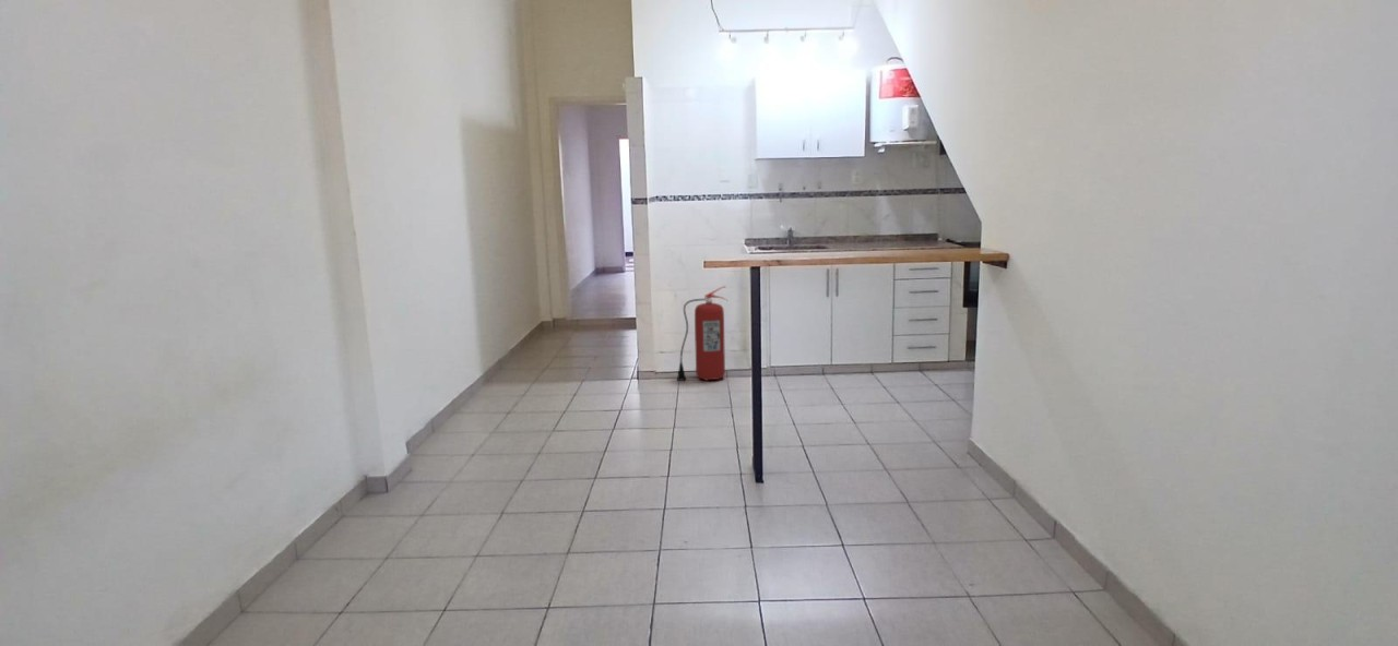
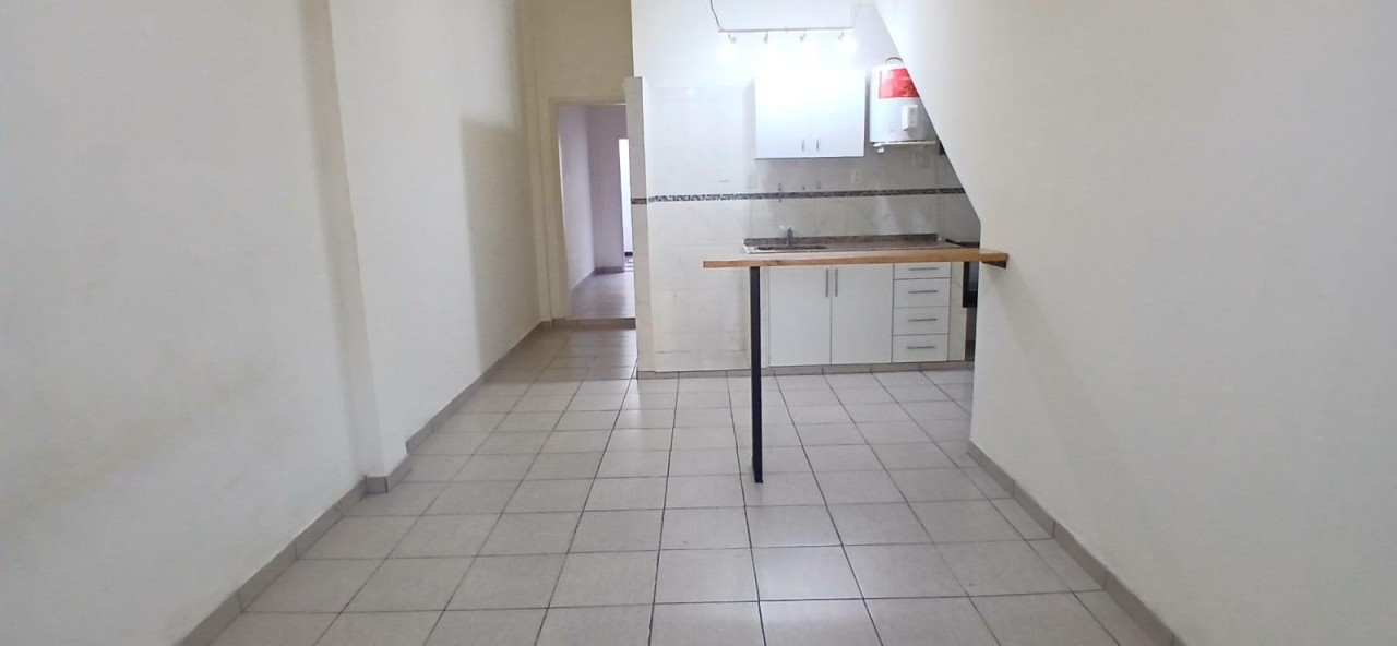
- fire extinguisher [676,285,727,382]
